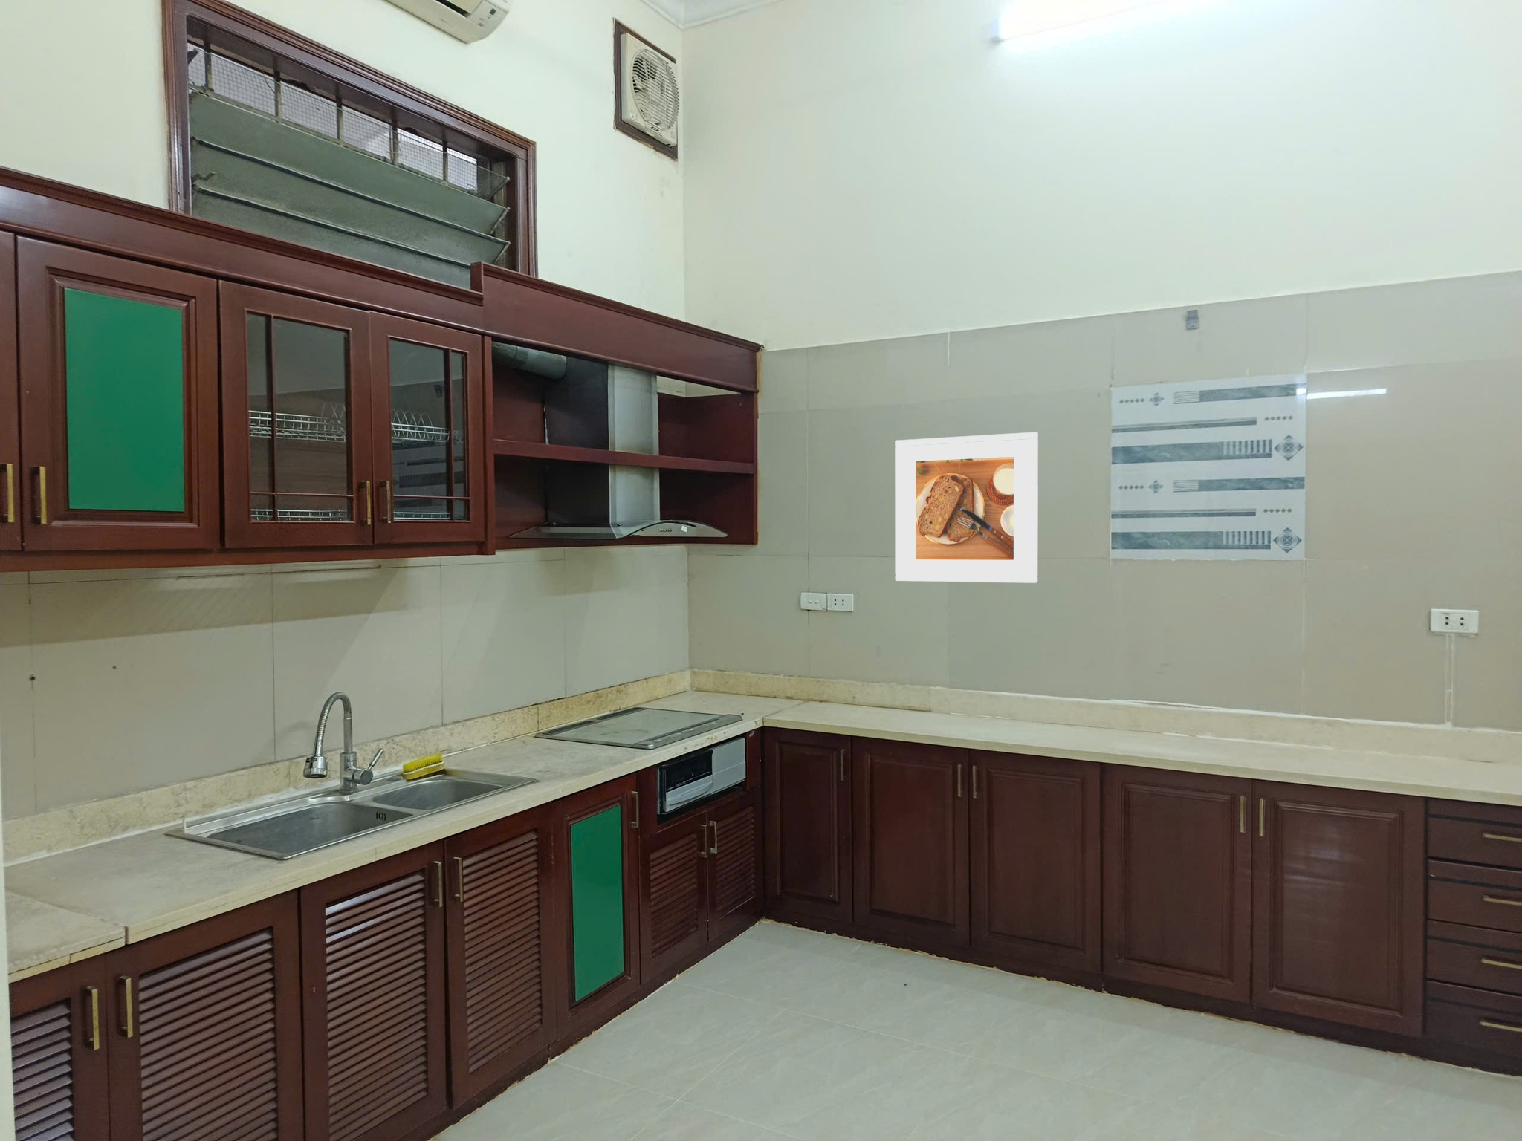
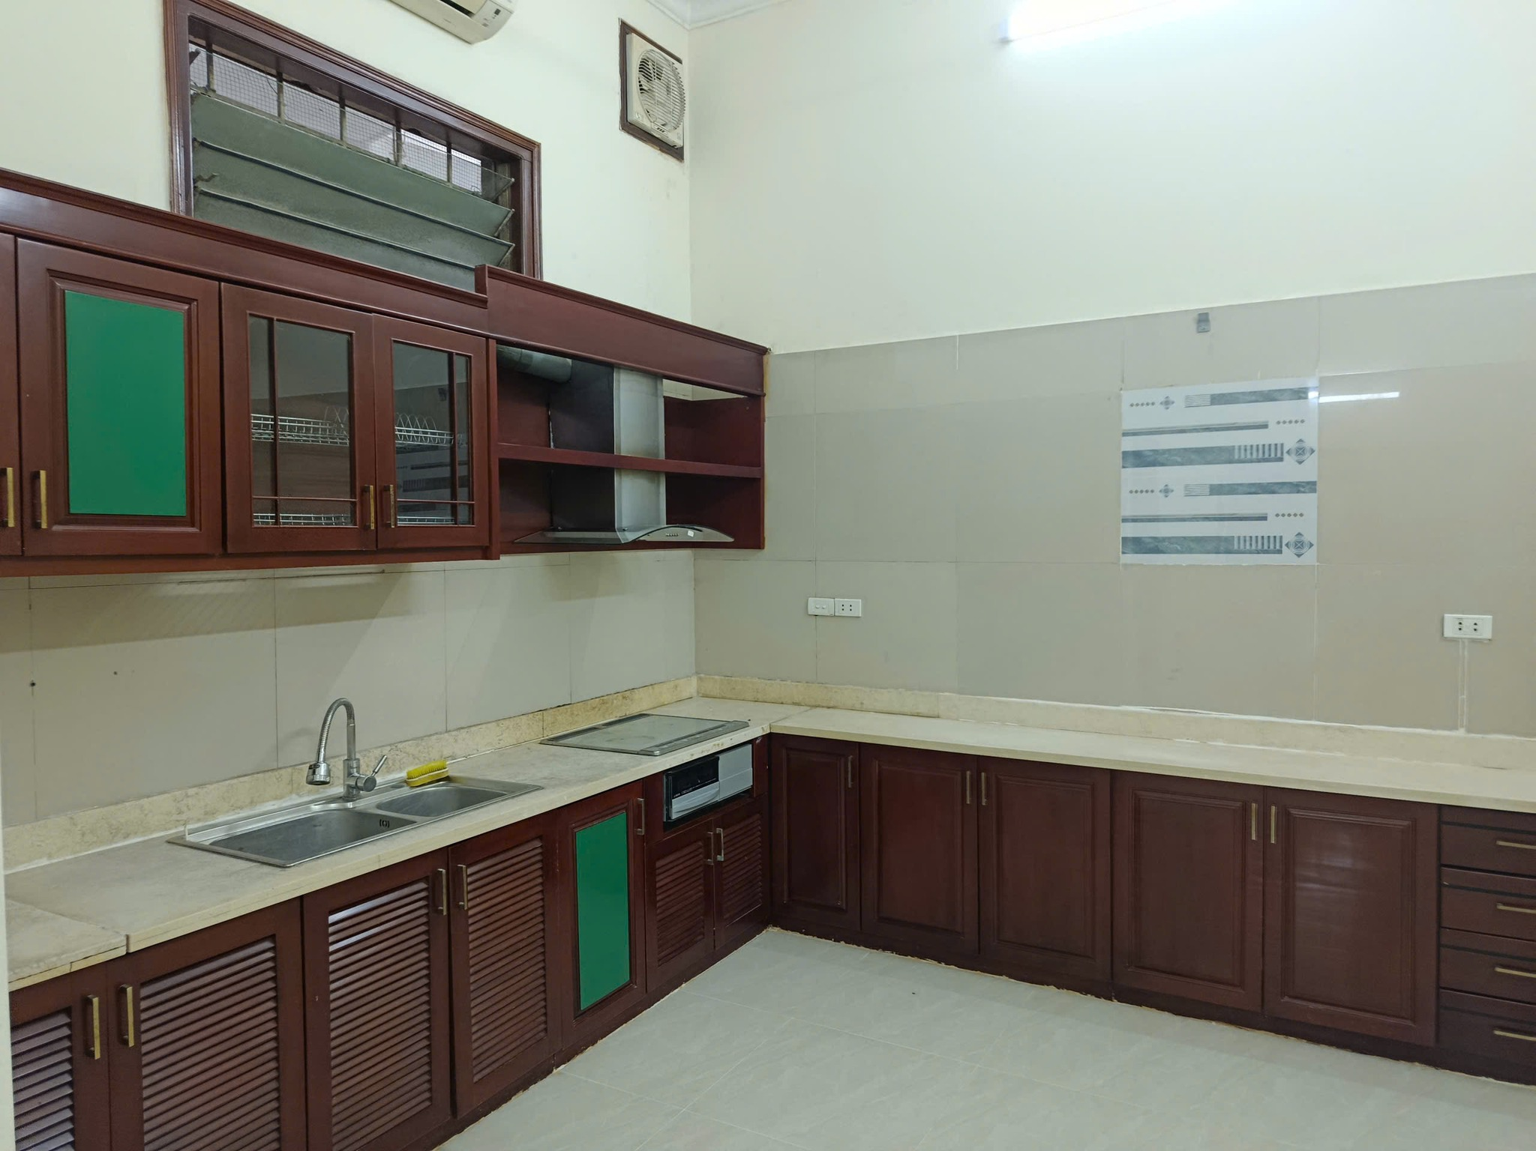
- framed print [895,431,1039,584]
